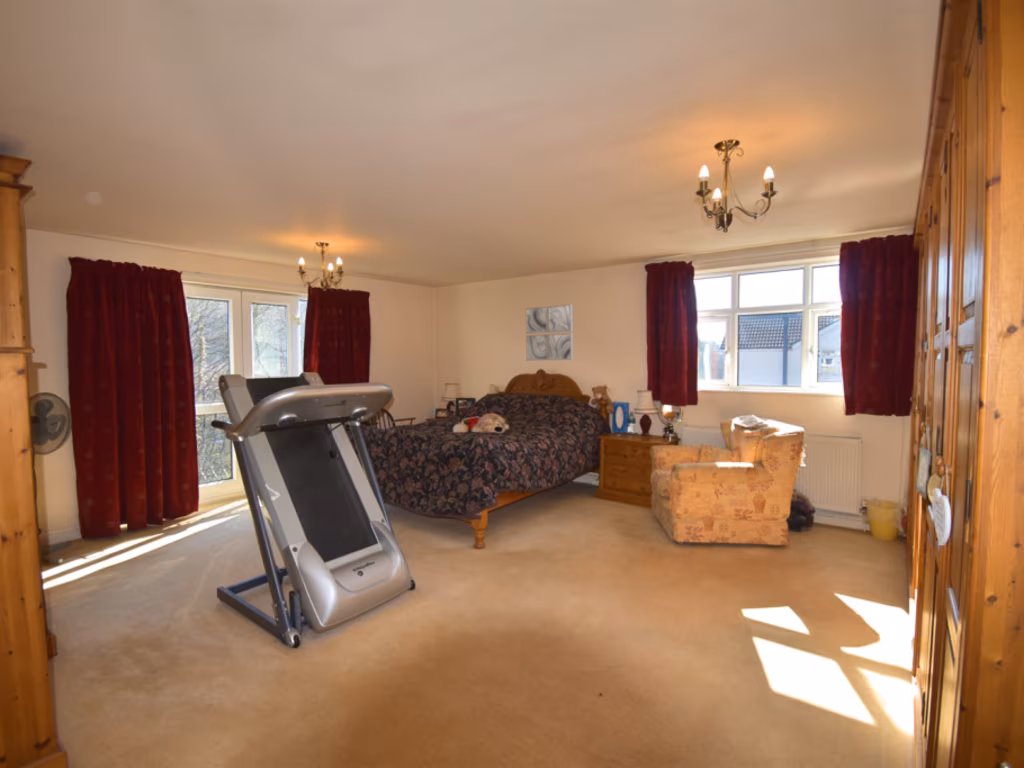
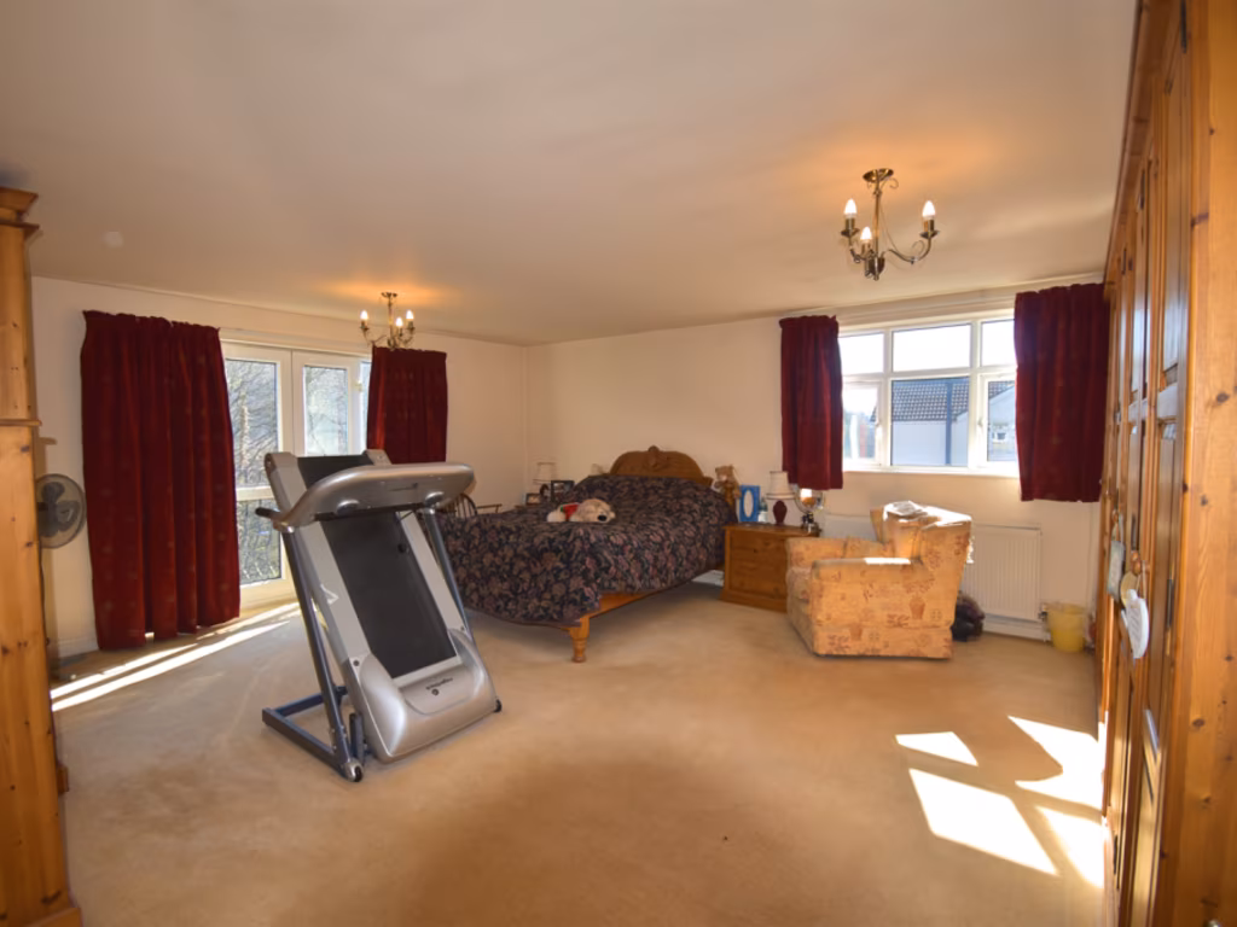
- wall art [525,303,574,362]
